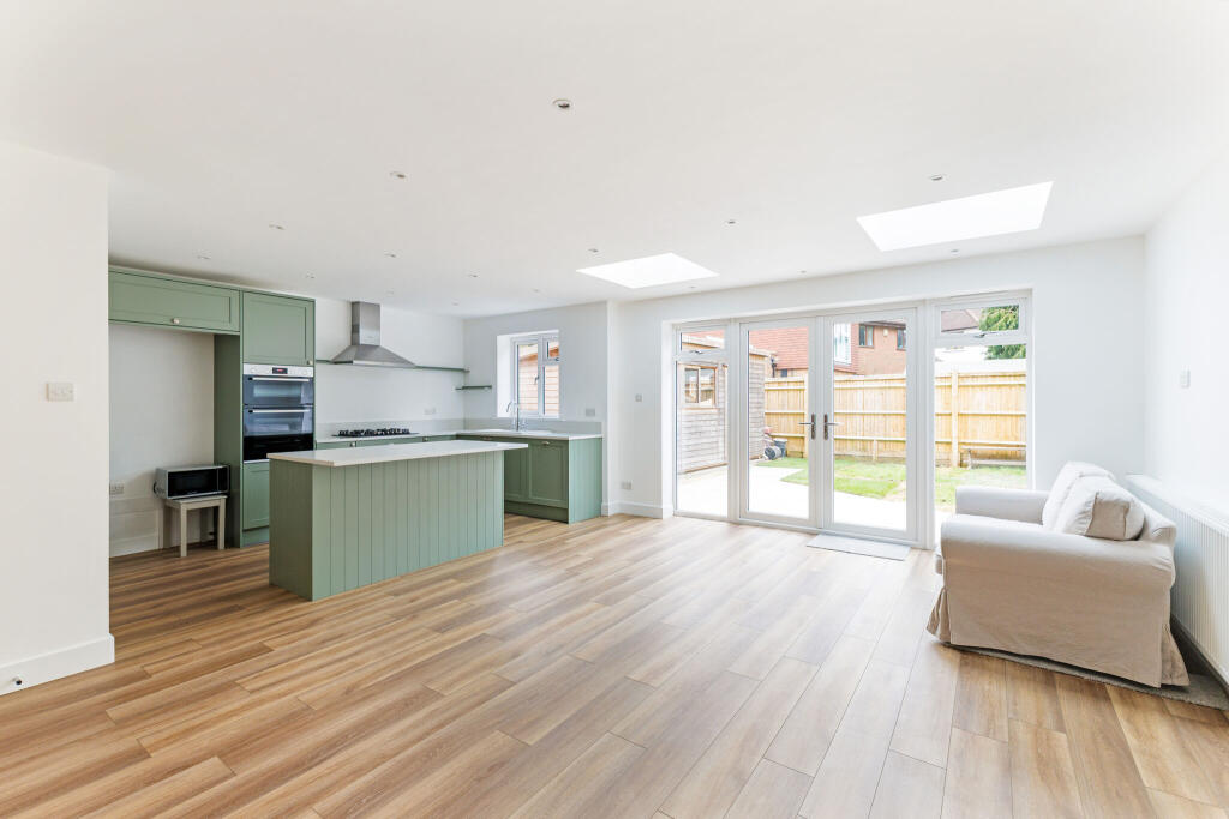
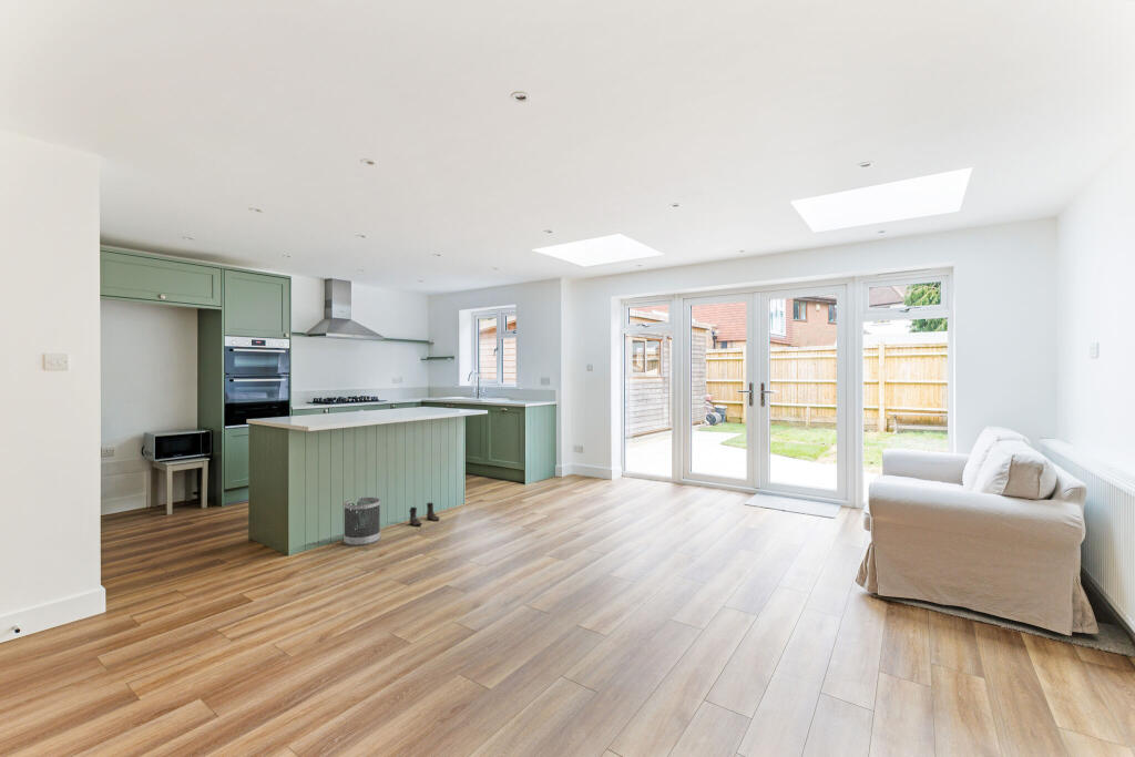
+ wastebasket [342,497,381,546]
+ boots [408,502,441,526]
